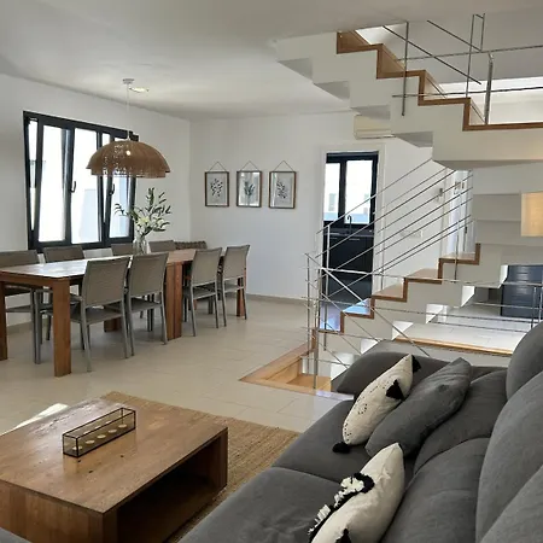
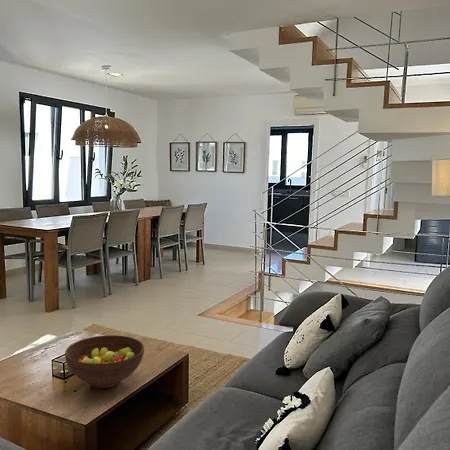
+ fruit bowl [64,334,145,389]
